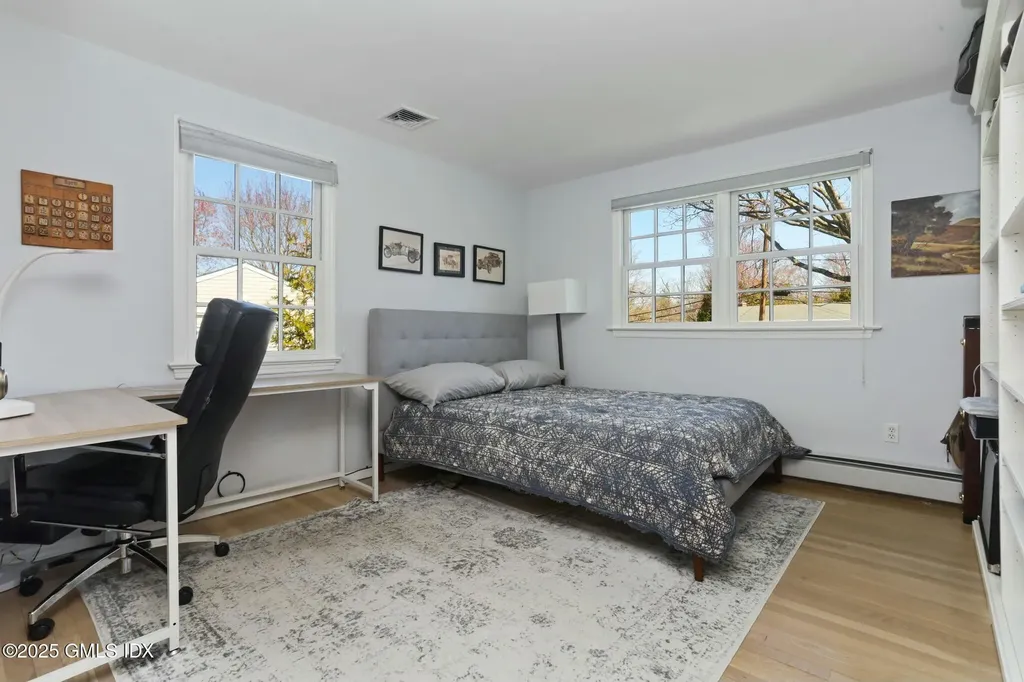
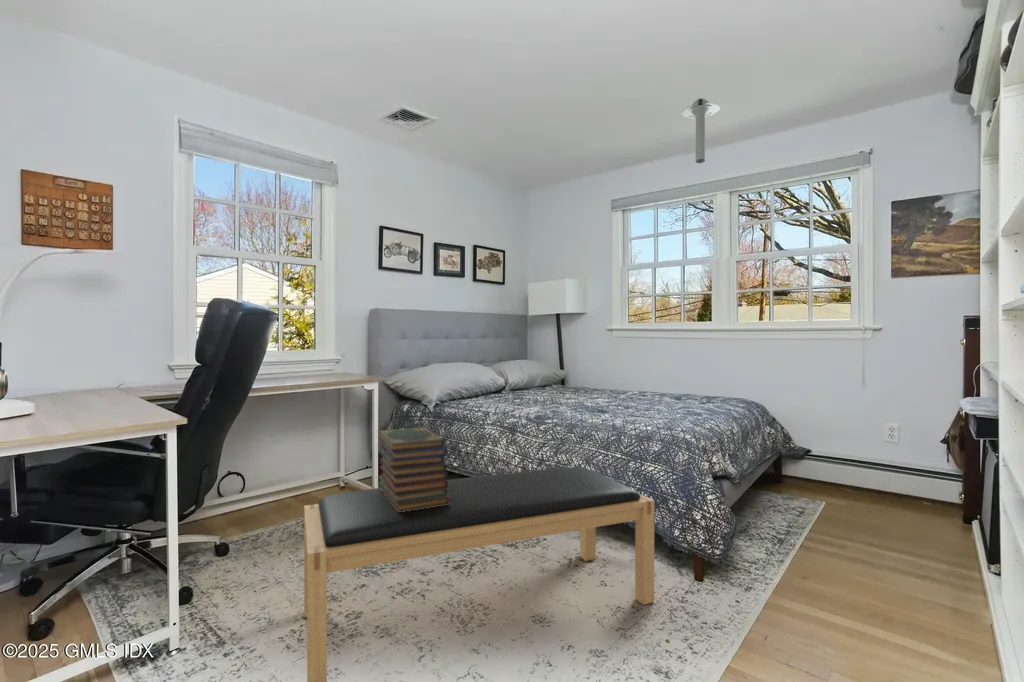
+ bench [303,465,655,682]
+ book stack [377,426,450,512]
+ ceiling light [680,97,721,164]
